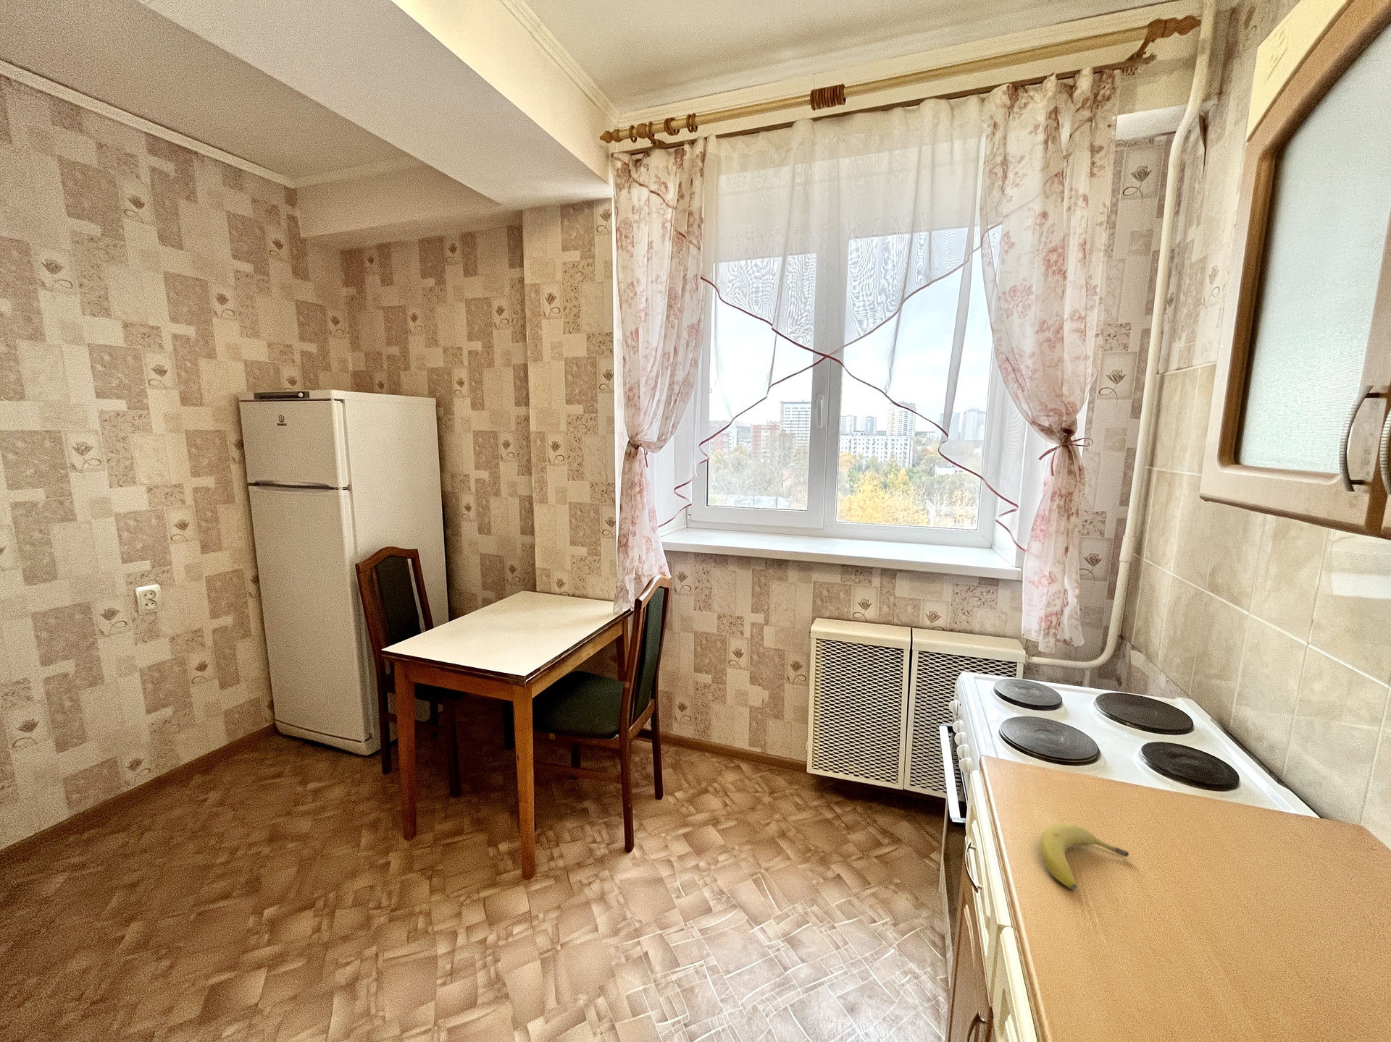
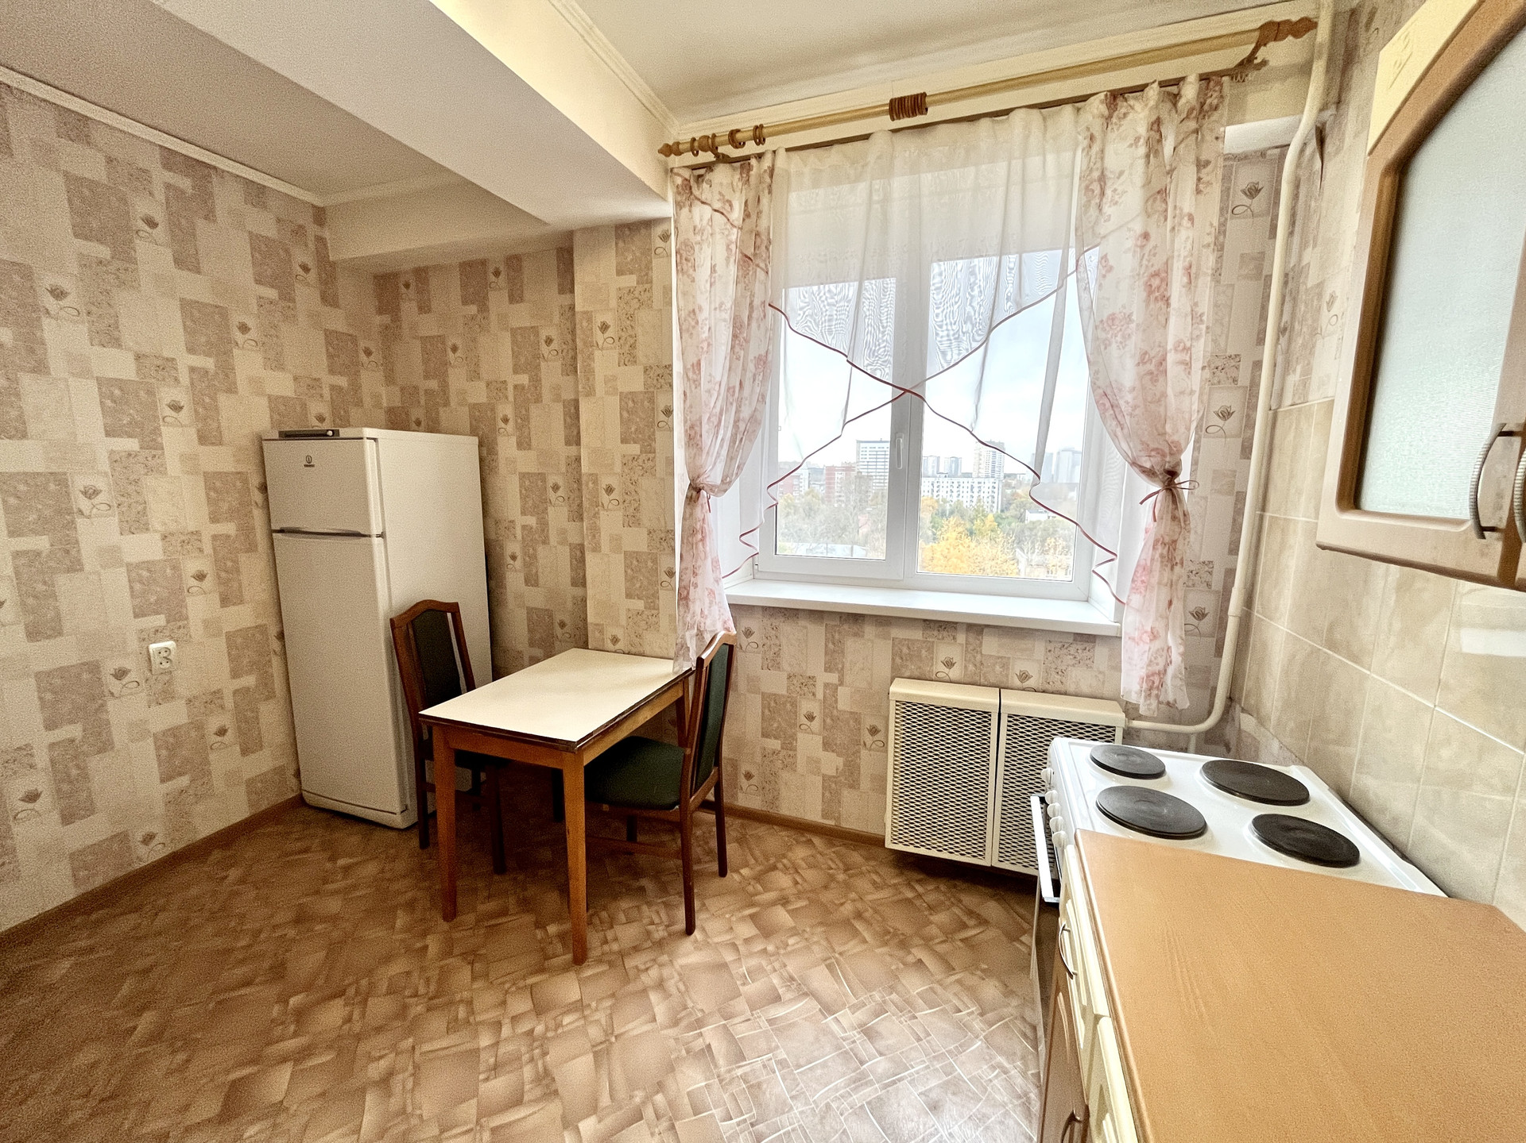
- fruit [1039,823,1129,890]
